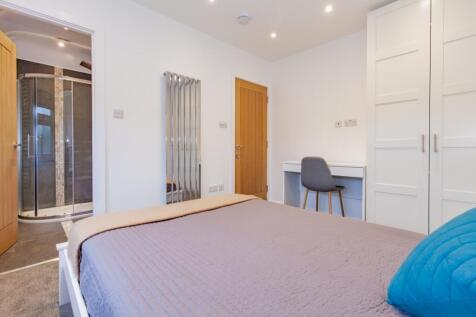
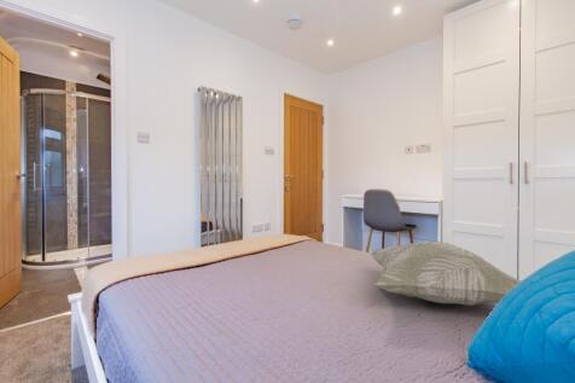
+ decorative pillow [370,240,522,307]
